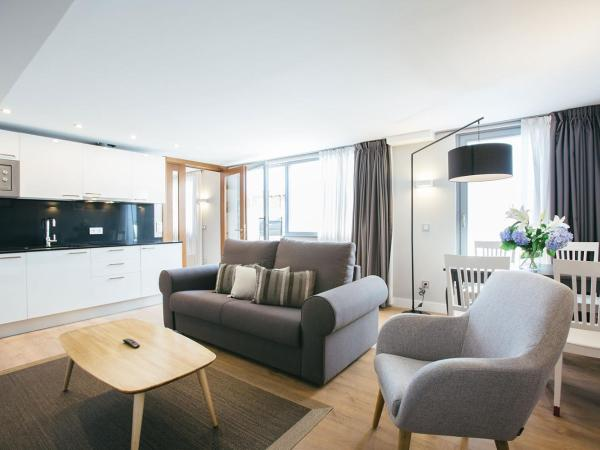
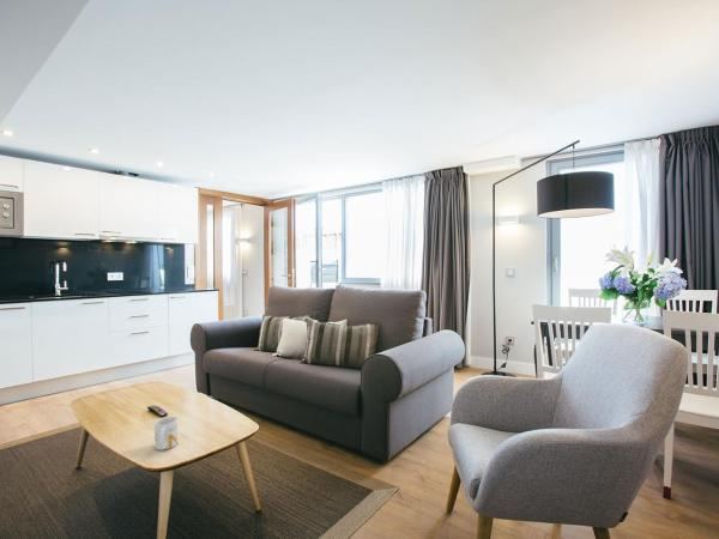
+ mug [153,416,179,452]
